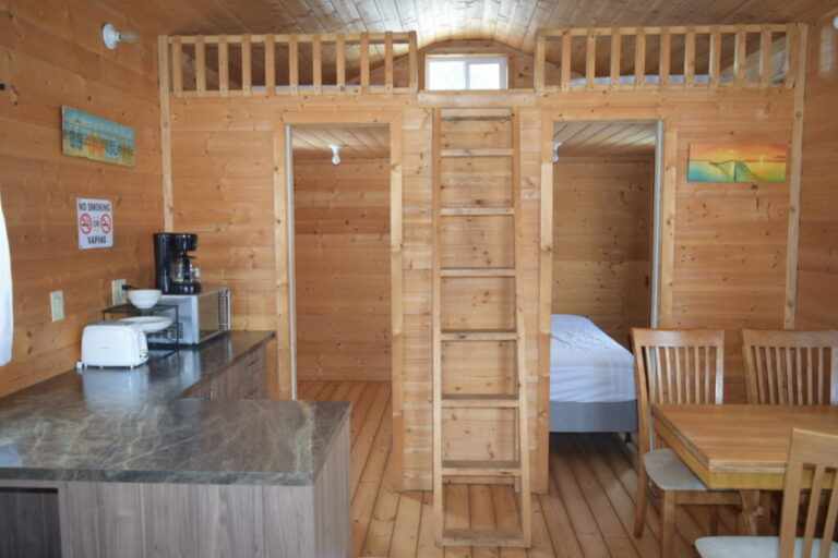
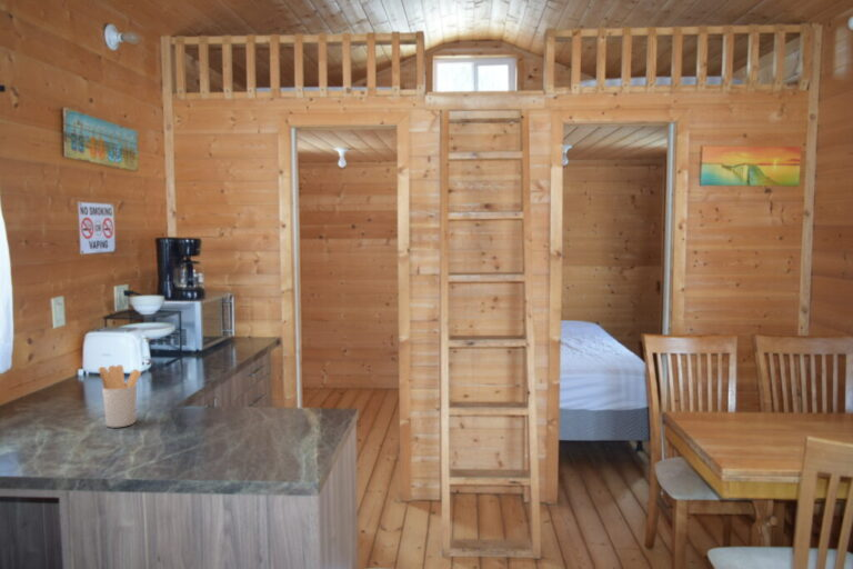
+ utensil holder [98,363,142,429]
